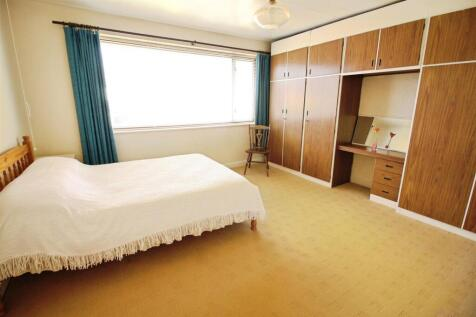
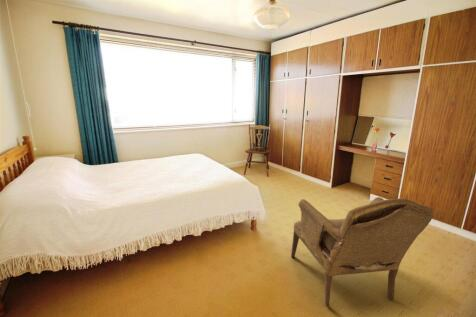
+ armchair [290,196,434,308]
